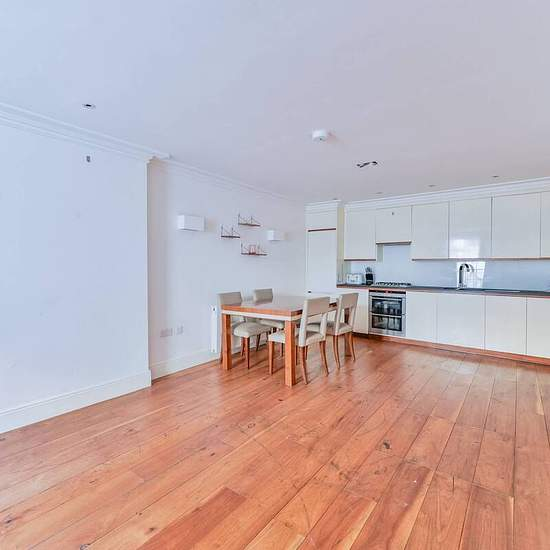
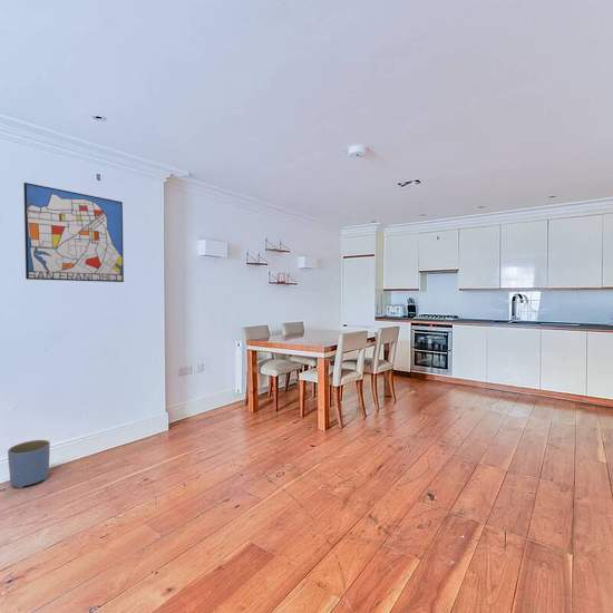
+ planter [7,439,51,489]
+ wall art [22,182,125,283]
